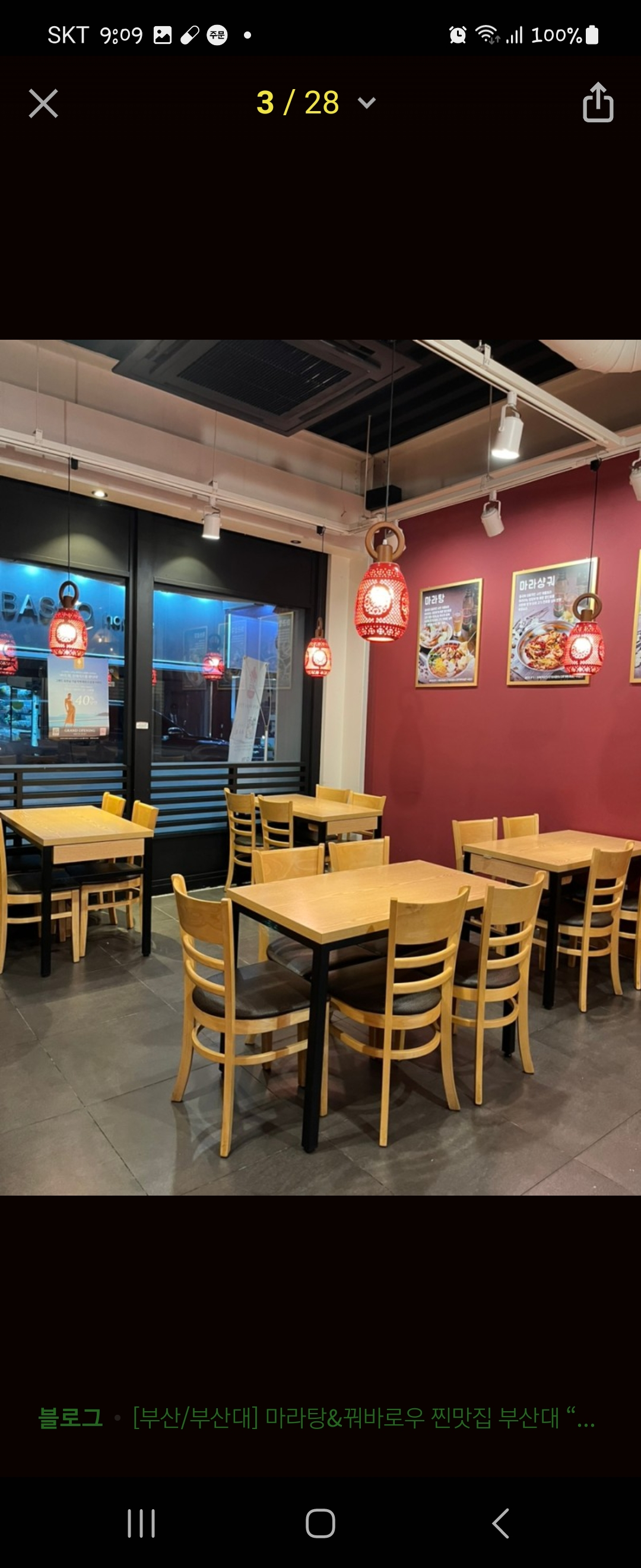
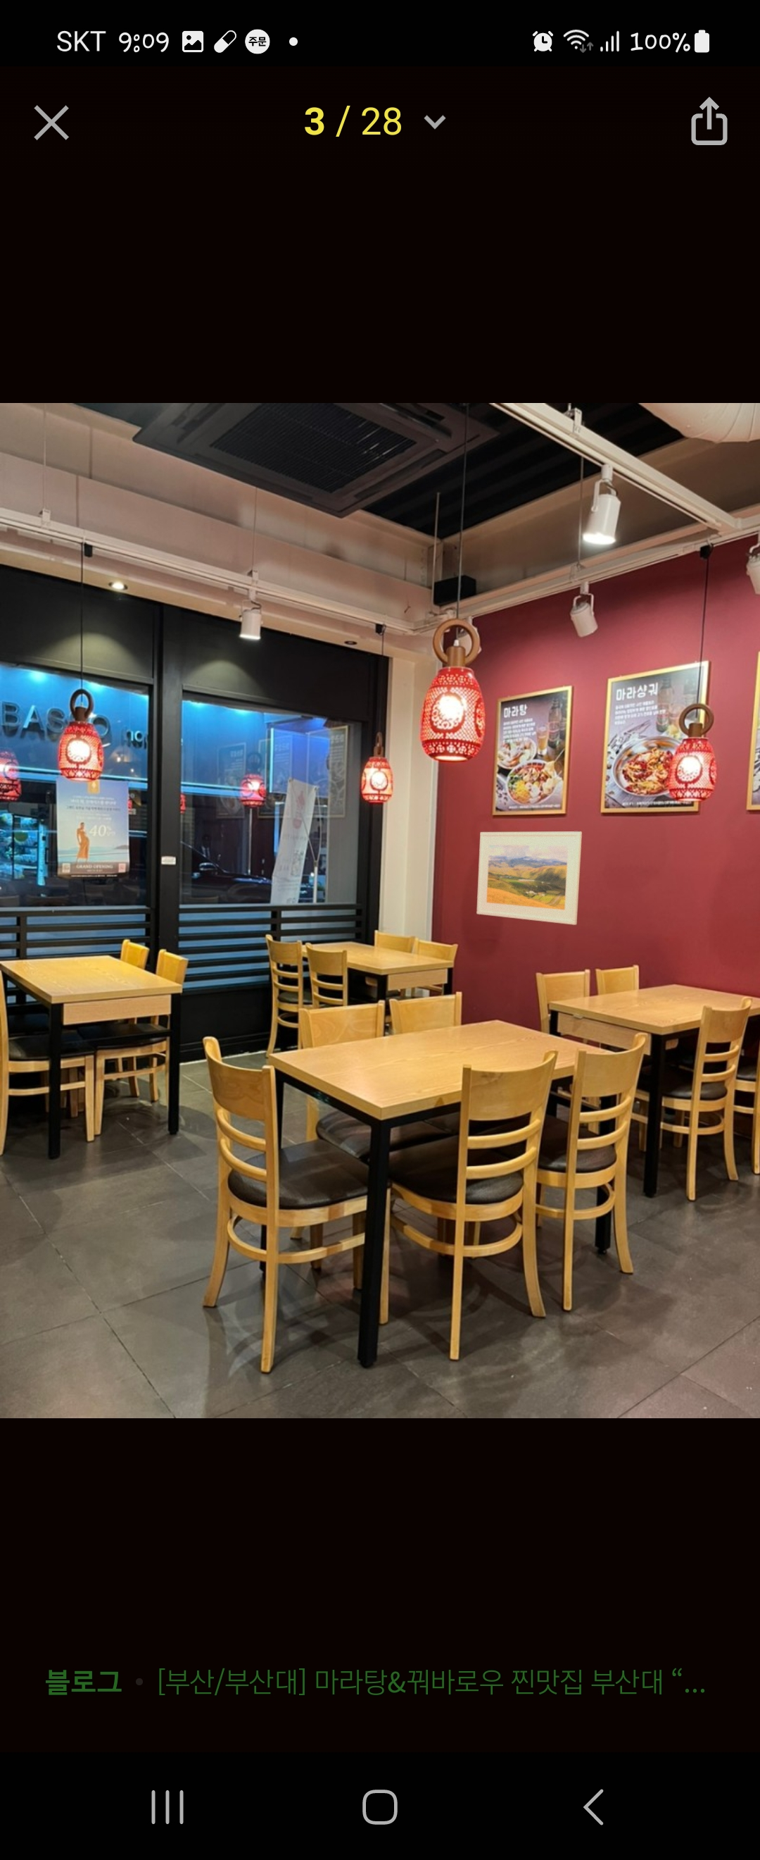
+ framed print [475,830,582,925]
